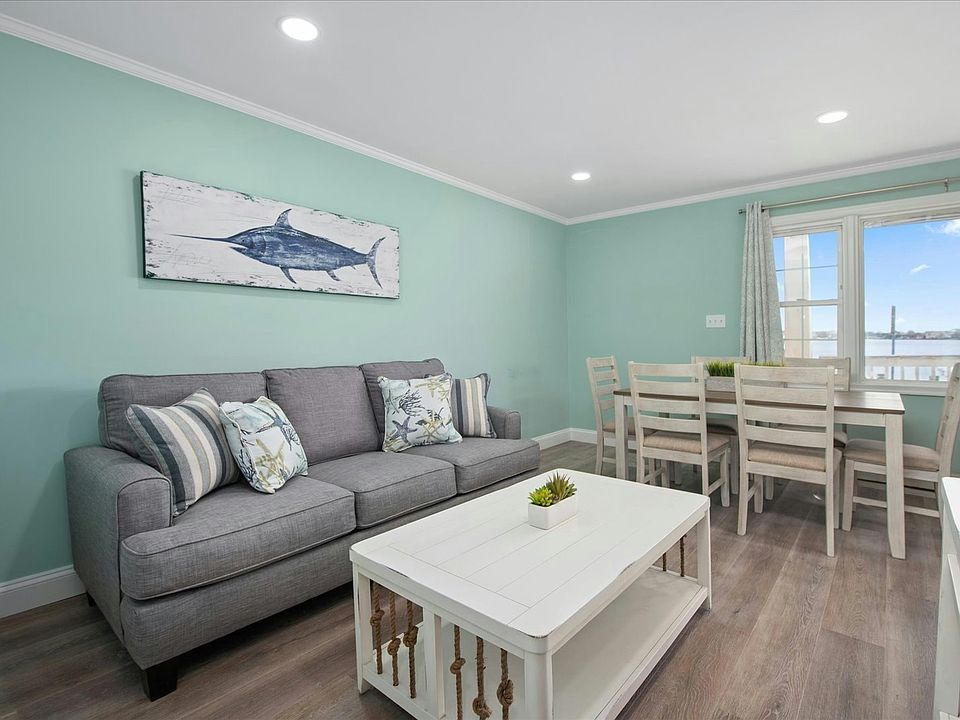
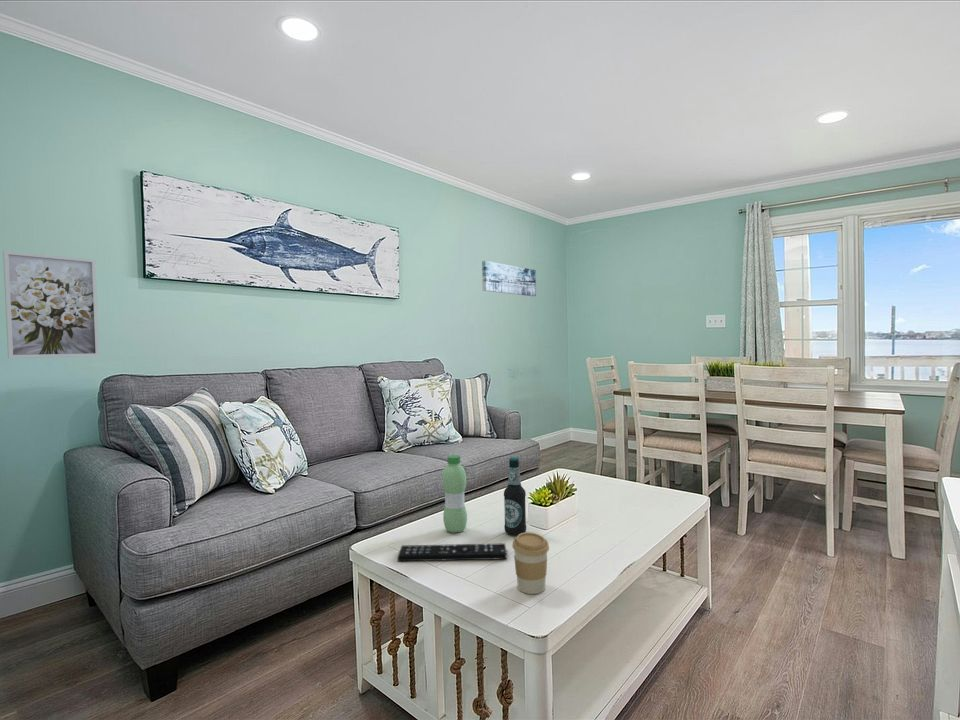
+ coffee cup [511,531,550,595]
+ wall art [481,260,537,297]
+ water bottle [441,454,468,534]
+ wall art [2,250,100,359]
+ bottle [503,456,527,536]
+ remote control [397,542,508,562]
